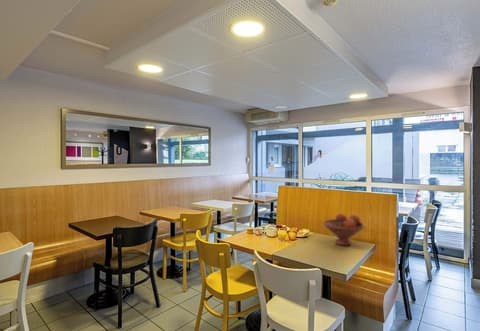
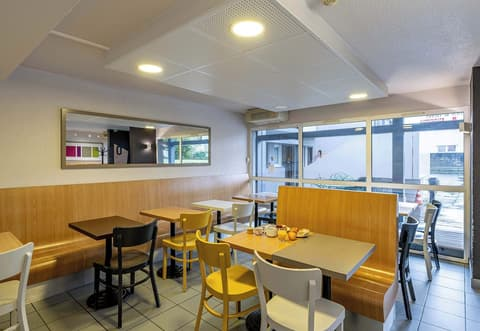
- fruit bowl [322,213,366,247]
